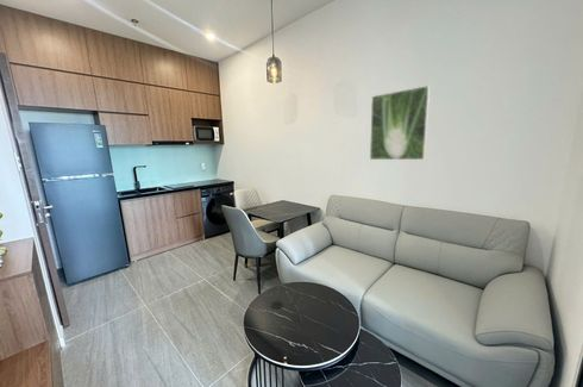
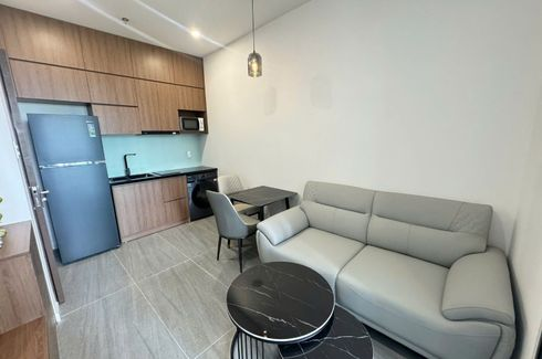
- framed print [369,85,431,161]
